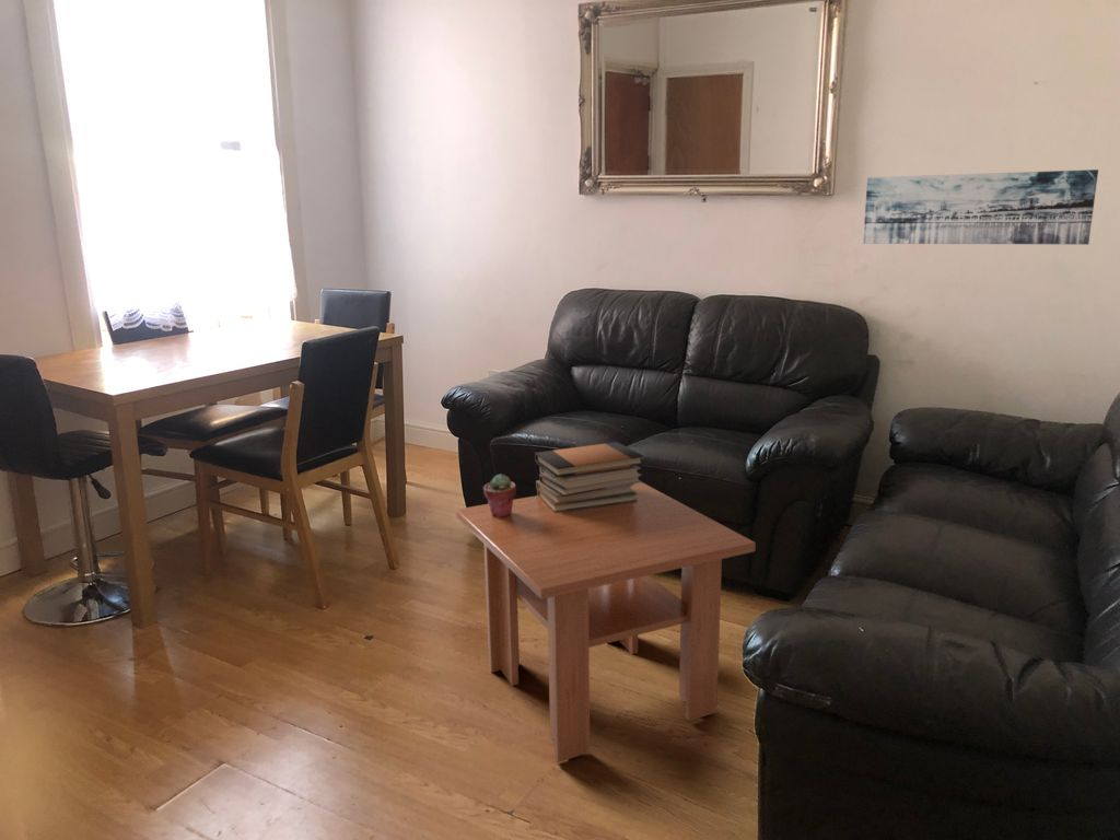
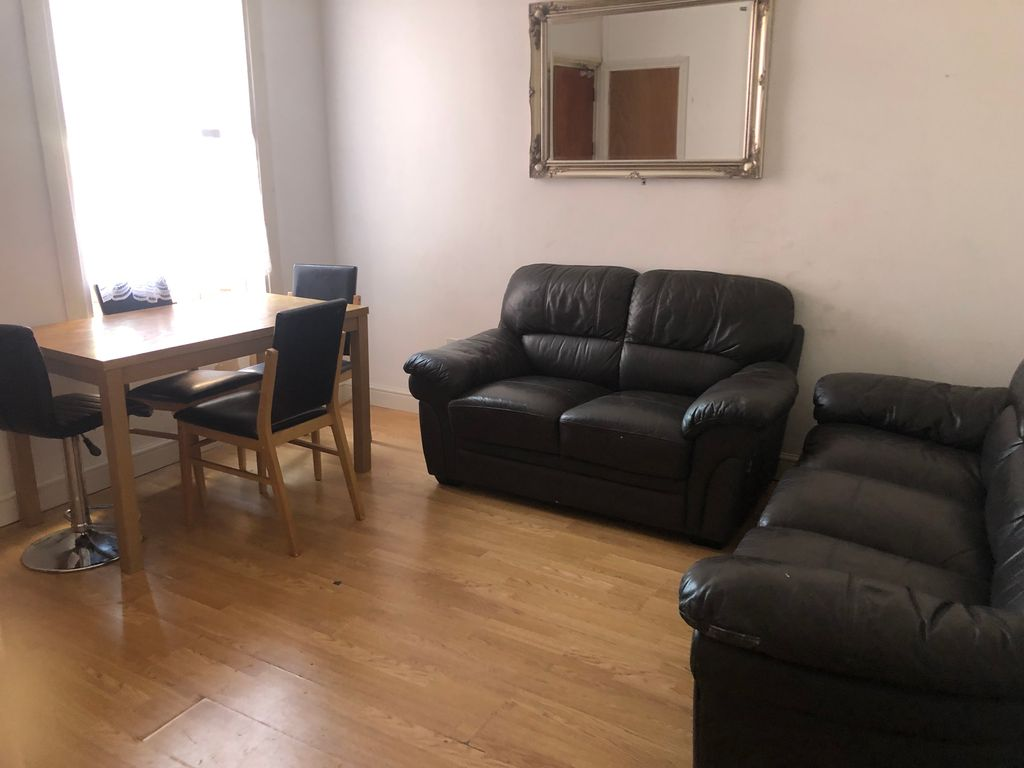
- wall art [862,168,1099,246]
- coffee table [455,481,757,763]
- book stack [534,441,645,512]
- potted succulent [482,474,517,518]
